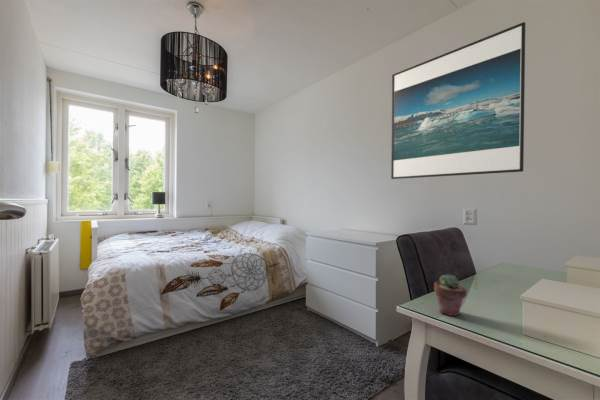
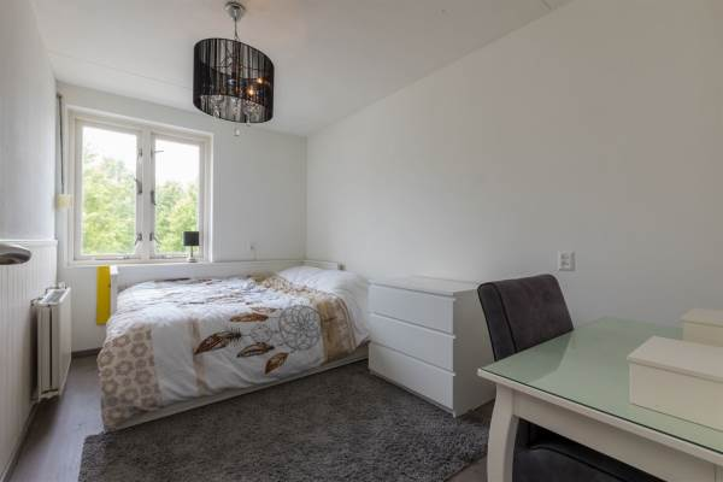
- potted succulent [433,273,468,317]
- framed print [390,21,526,180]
